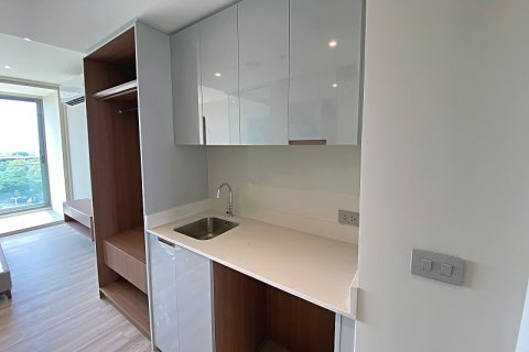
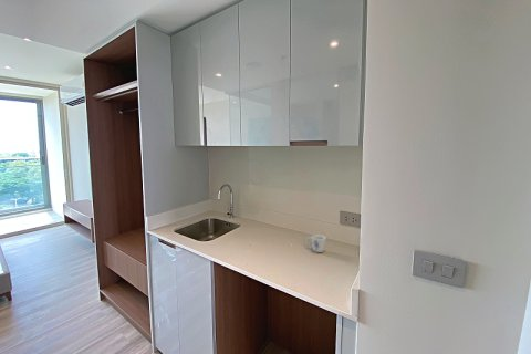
+ mug [305,233,327,253]
